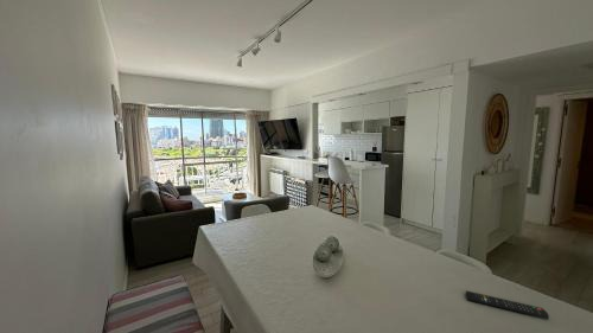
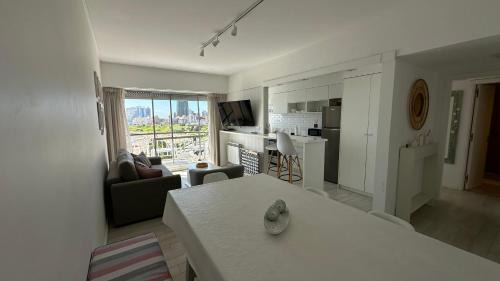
- remote control [465,289,550,320]
